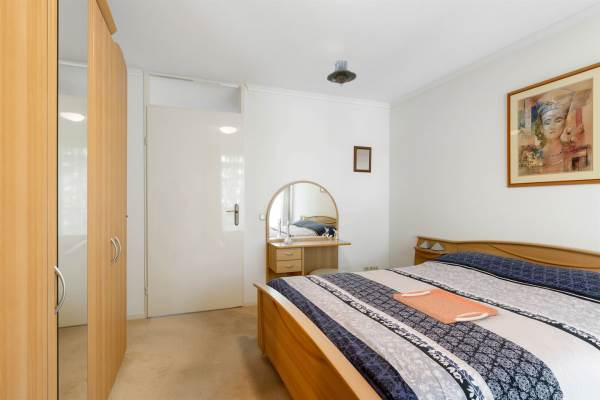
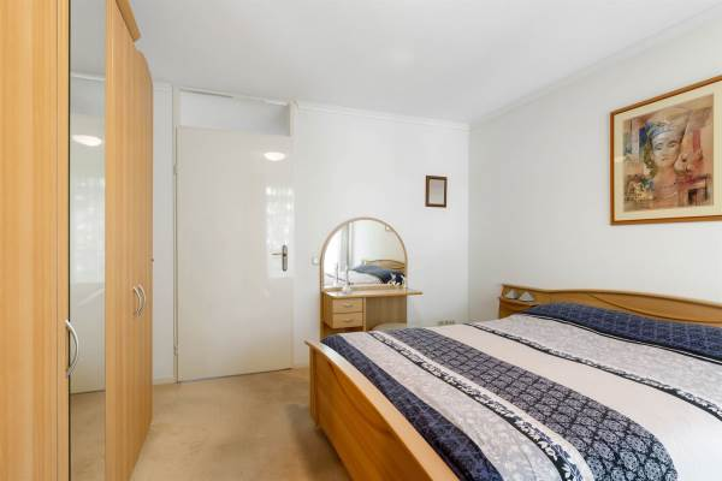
- serving tray [392,288,499,325]
- ceiling lamp [326,60,358,88]
